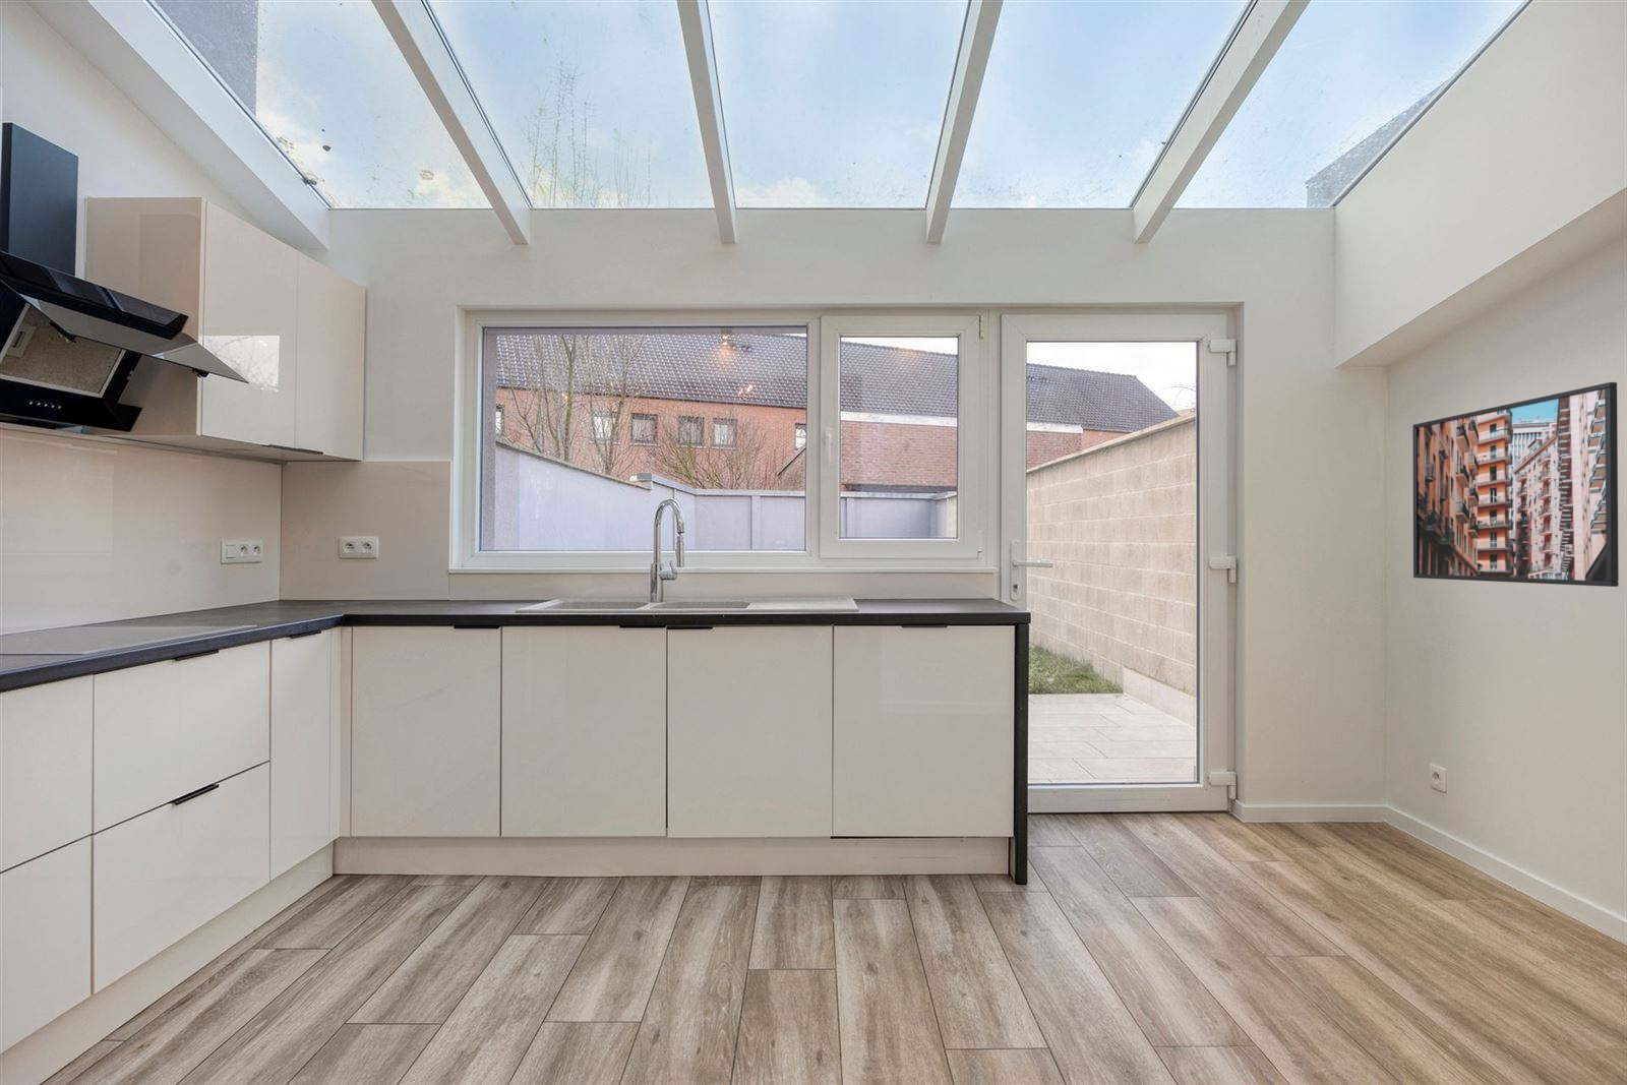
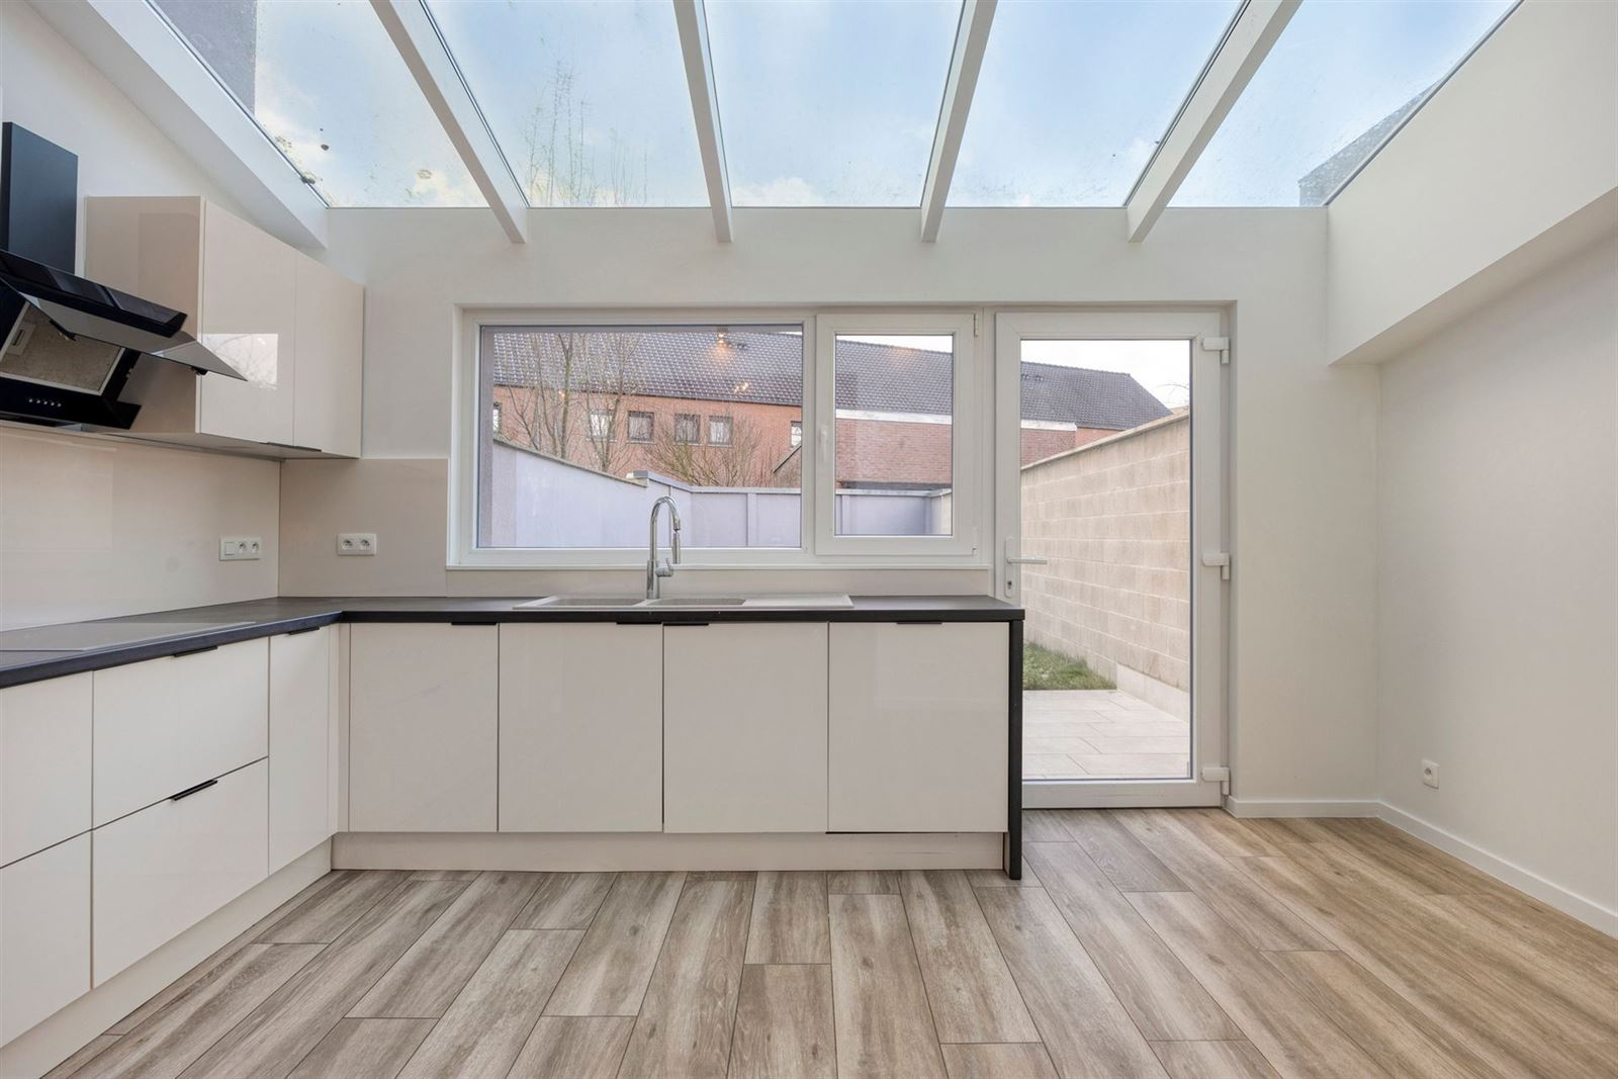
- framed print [1412,381,1620,587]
